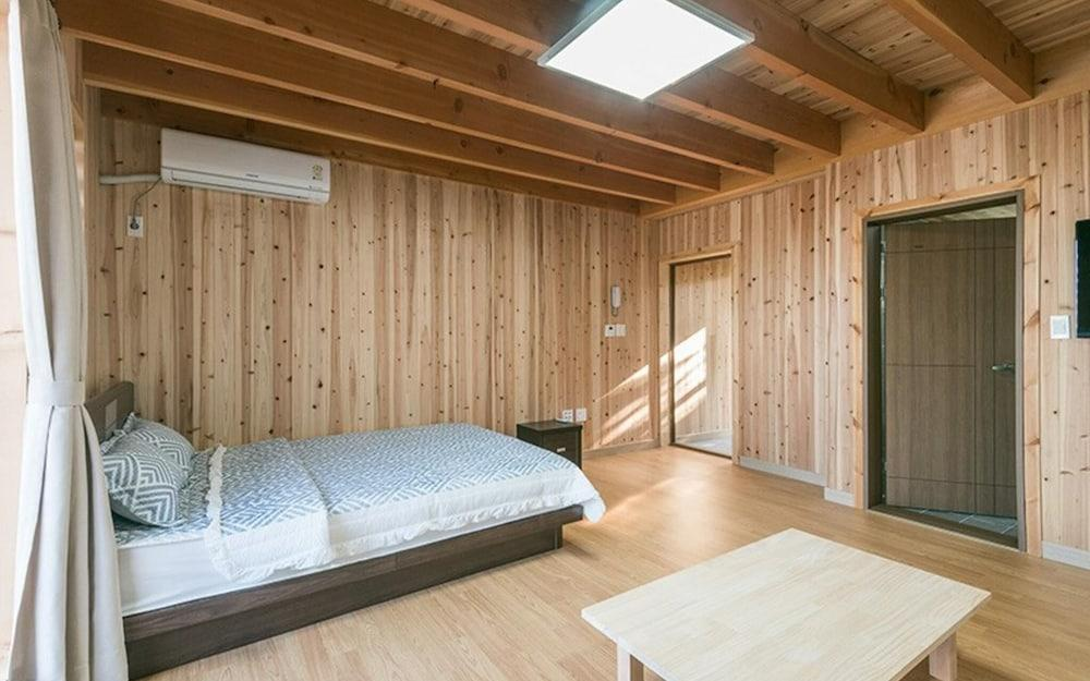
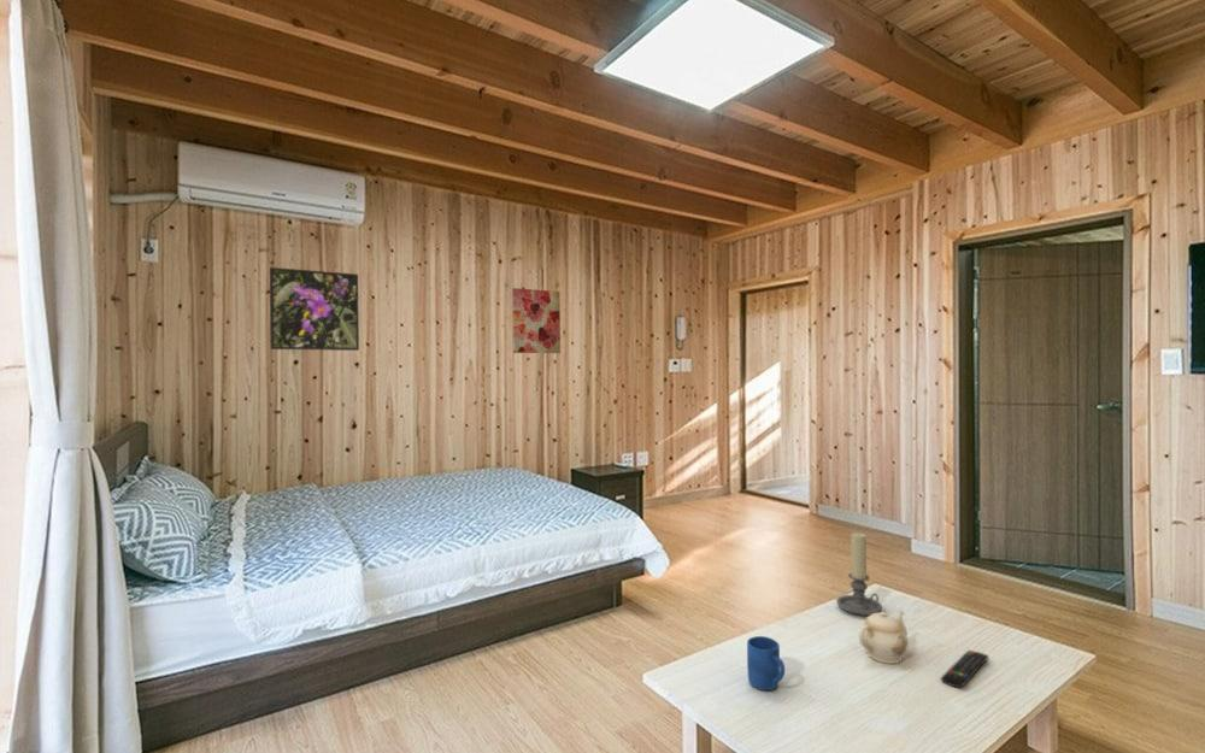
+ remote control [940,649,989,688]
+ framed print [269,266,360,352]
+ candle holder [835,531,883,617]
+ teapot [858,610,910,665]
+ mug [746,635,786,692]
+ wall art [511,287,562,354]
